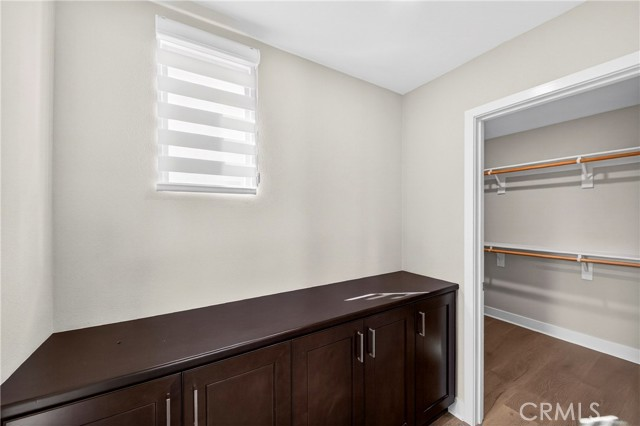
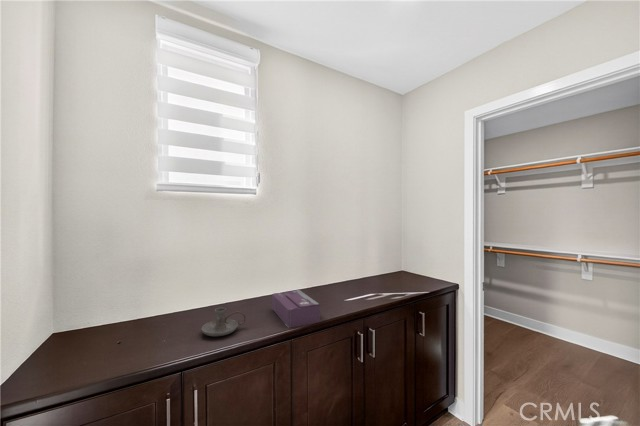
+ candle holder [201,306,247,337]
+ tissue box [271,289,321,329]
